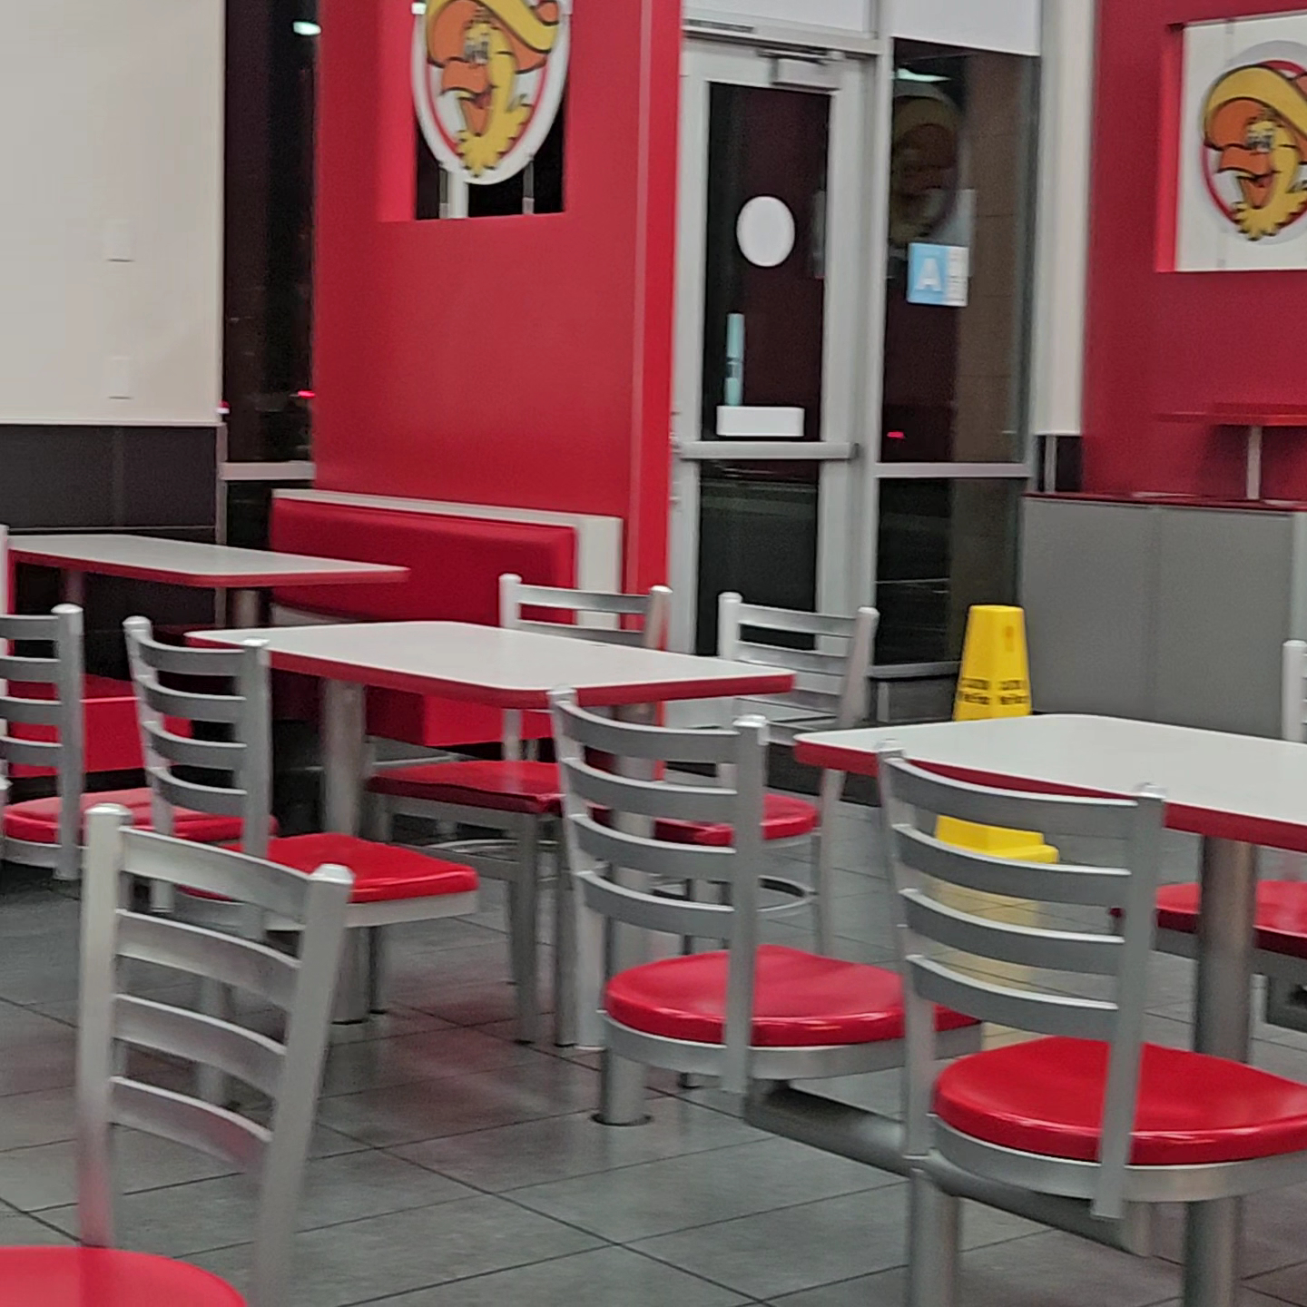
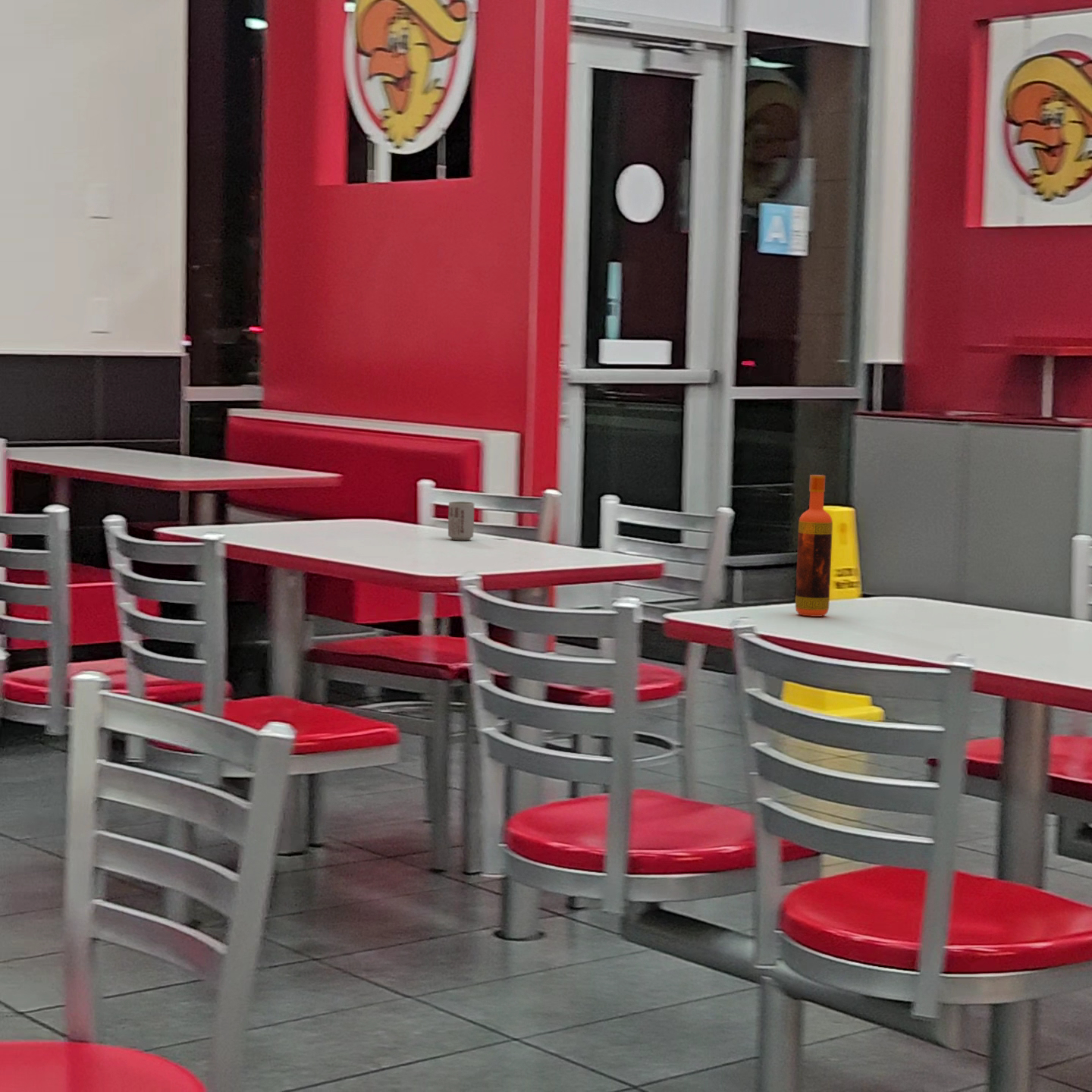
+ hot sauce [795,474,833,617]
+ cup [447,500,475,541]
